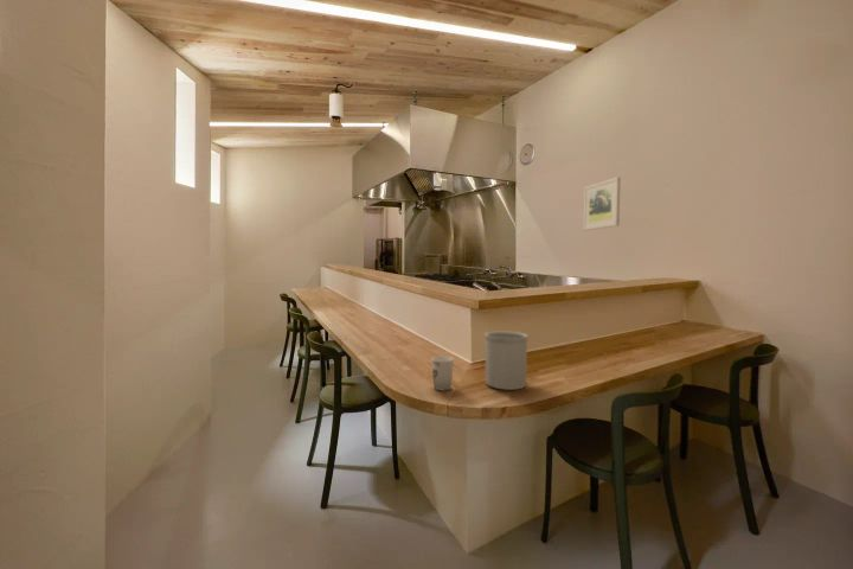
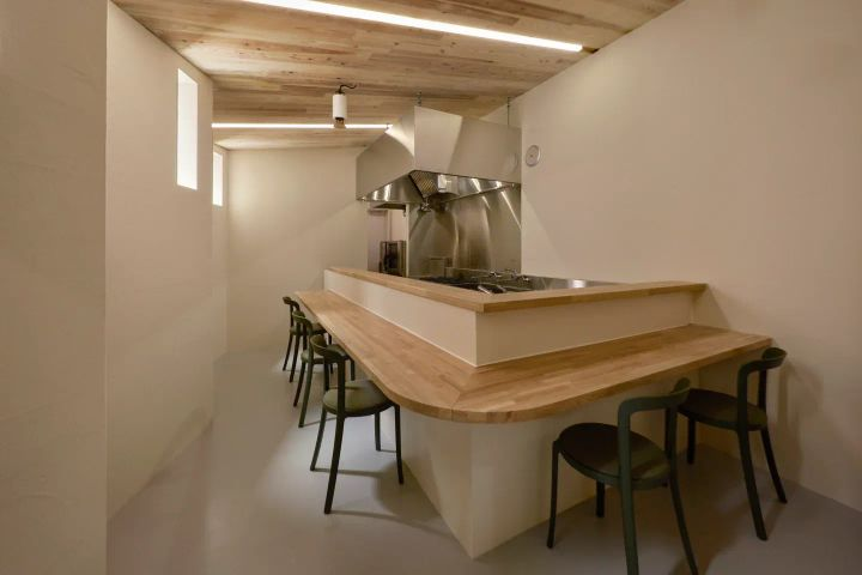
- utensil holder [483,331,530,391]
- cup [431,354,455,391]
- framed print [582,175,622,231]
